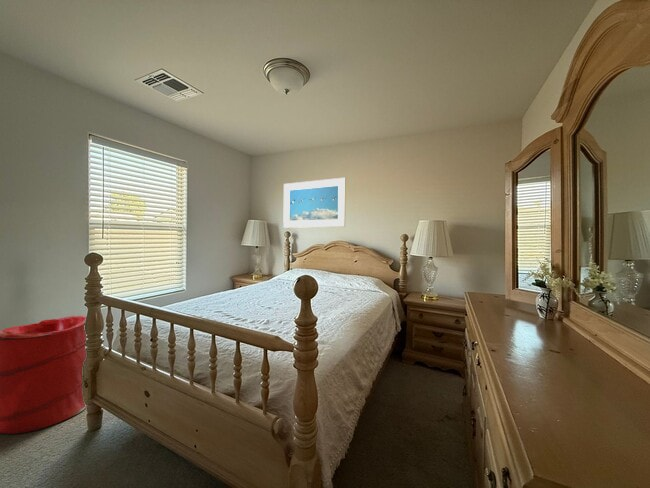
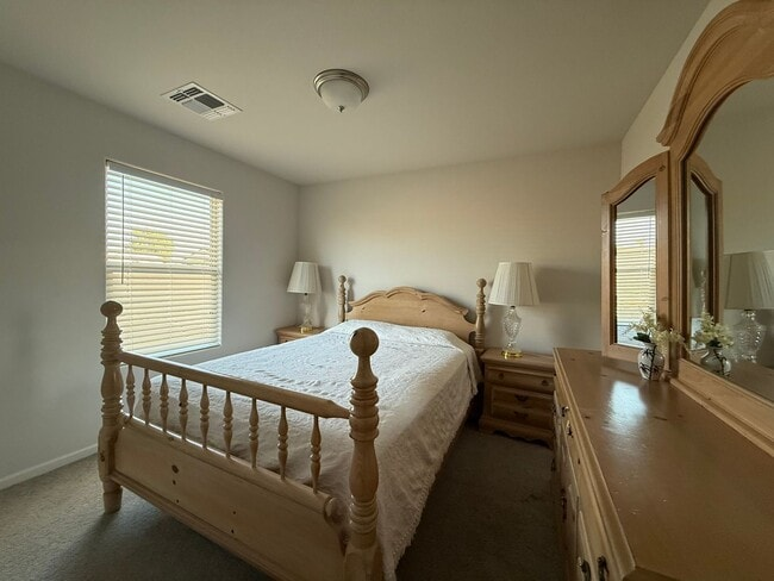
- laundry hamper [0,314,87,435]
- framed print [282,177,347,229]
